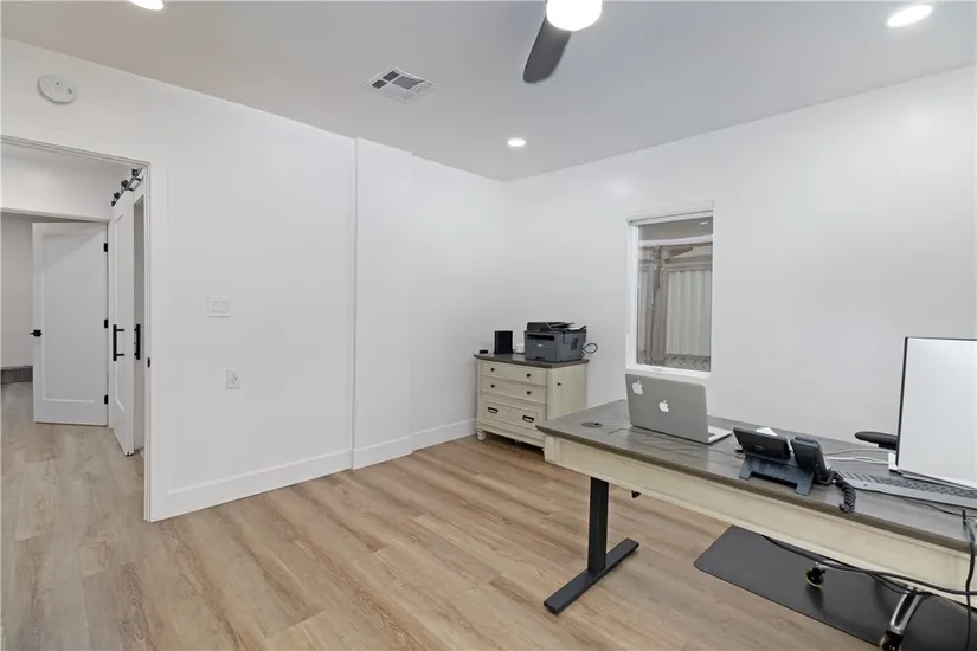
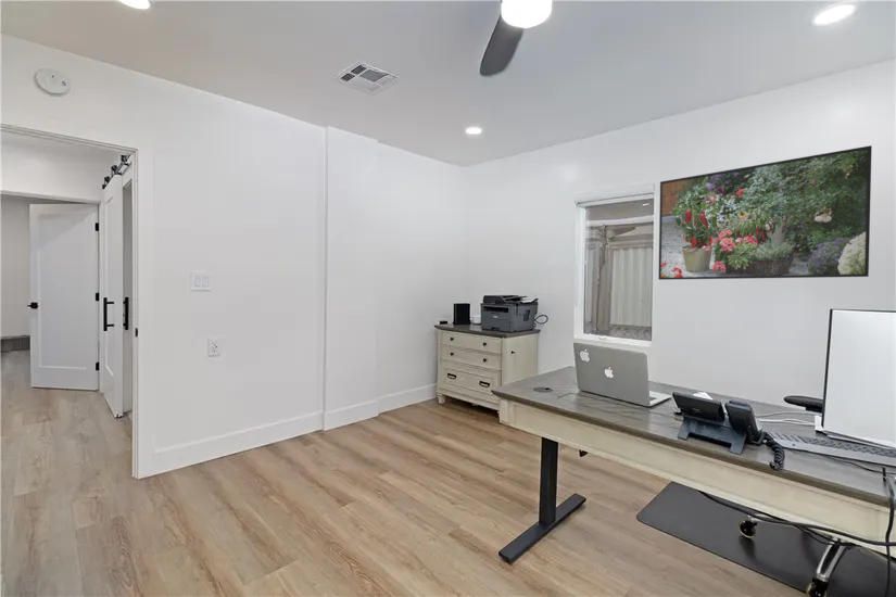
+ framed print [657,144,873,281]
